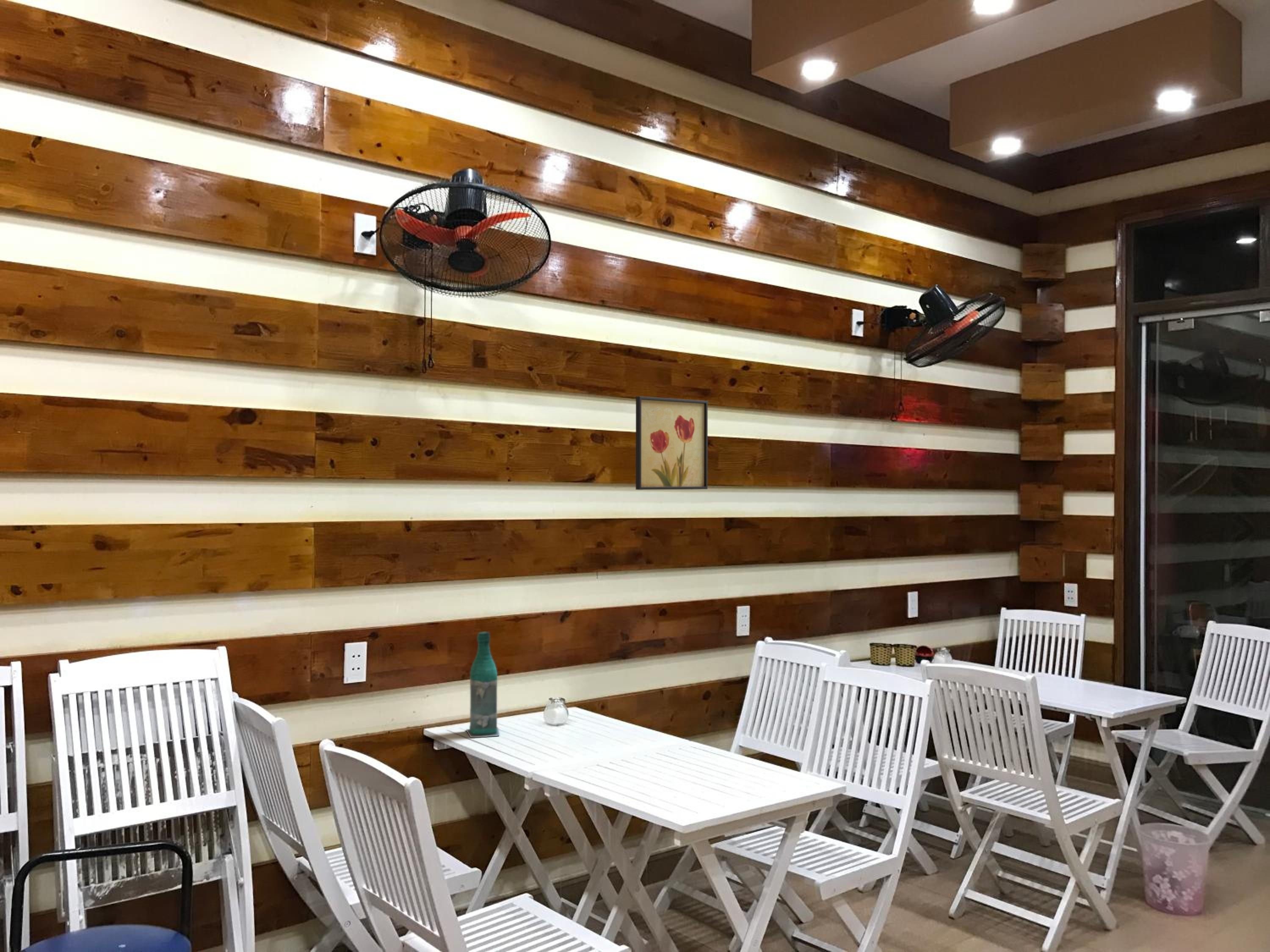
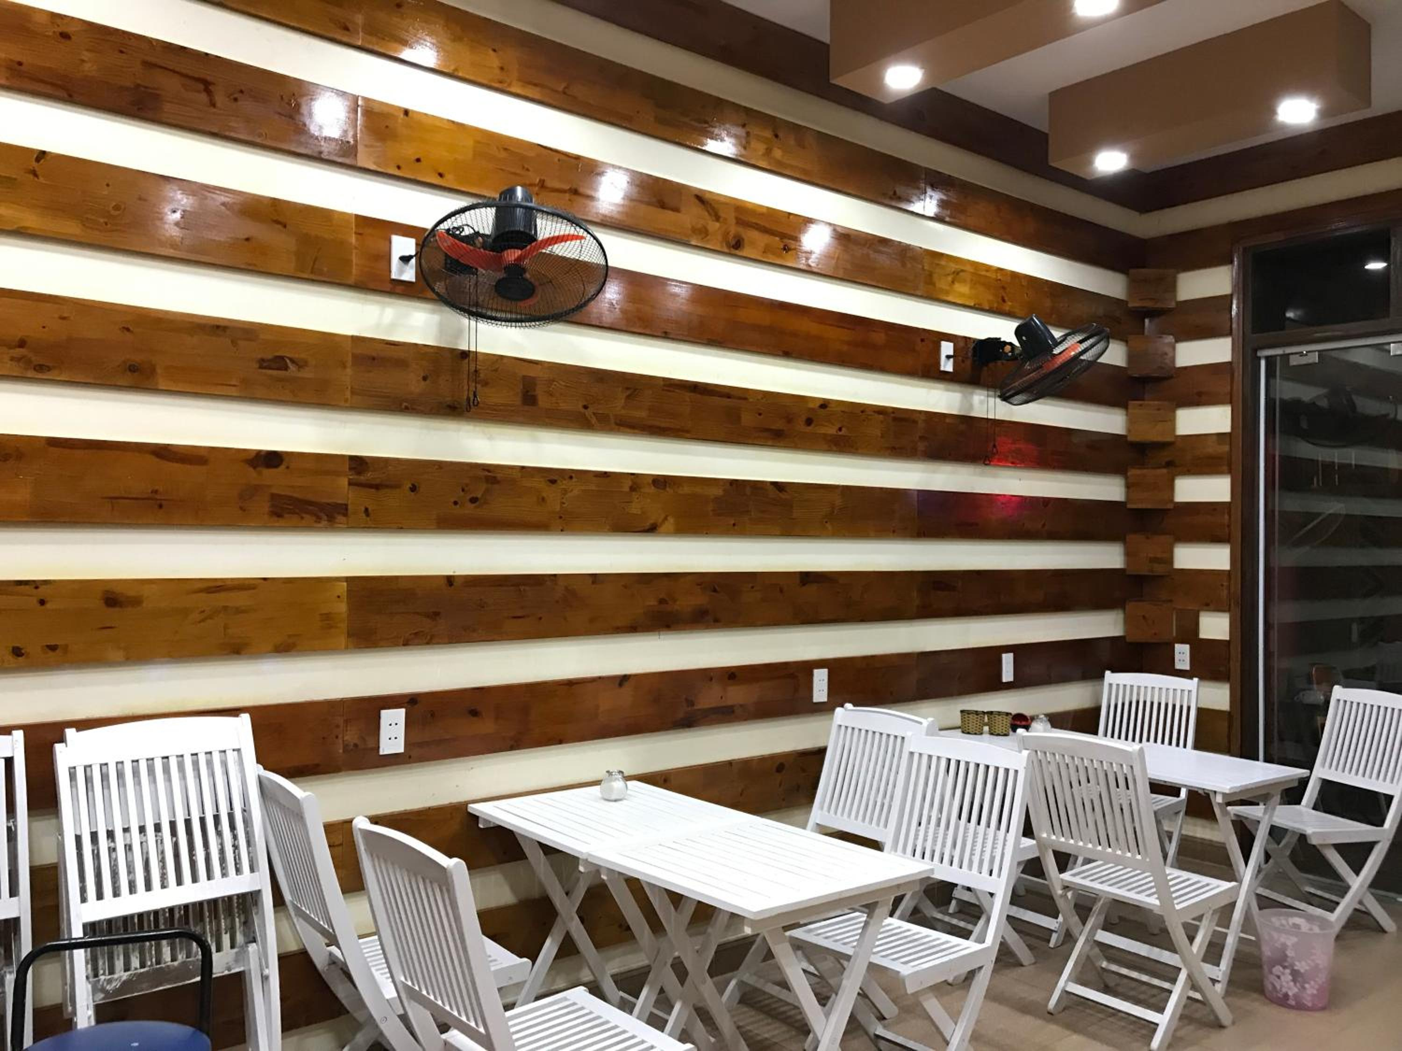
- bottle [465,631,500,738]
- wall art [635,396,708,490]
